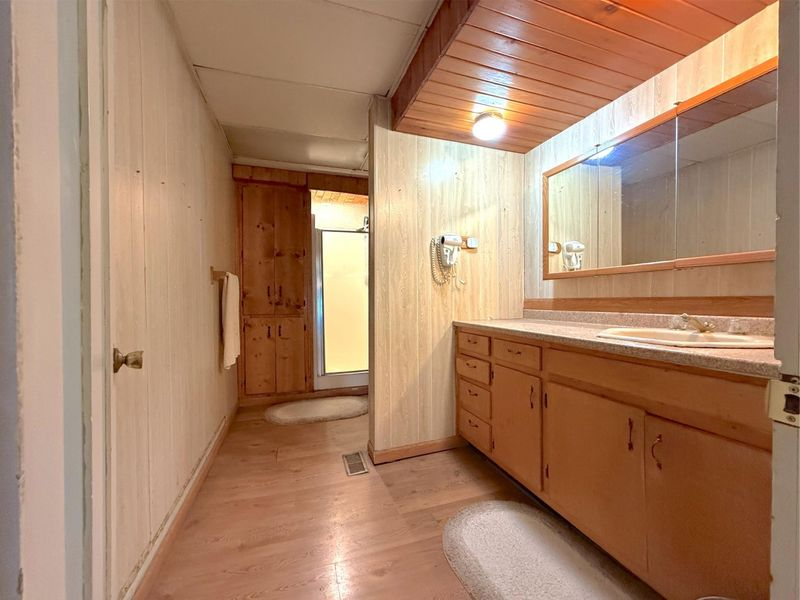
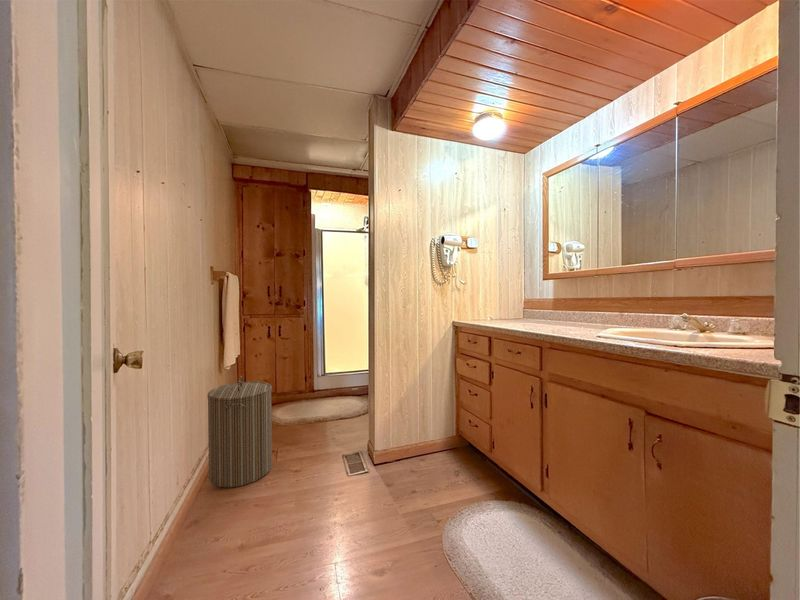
+ laundry hamper [206,375,273,489]
